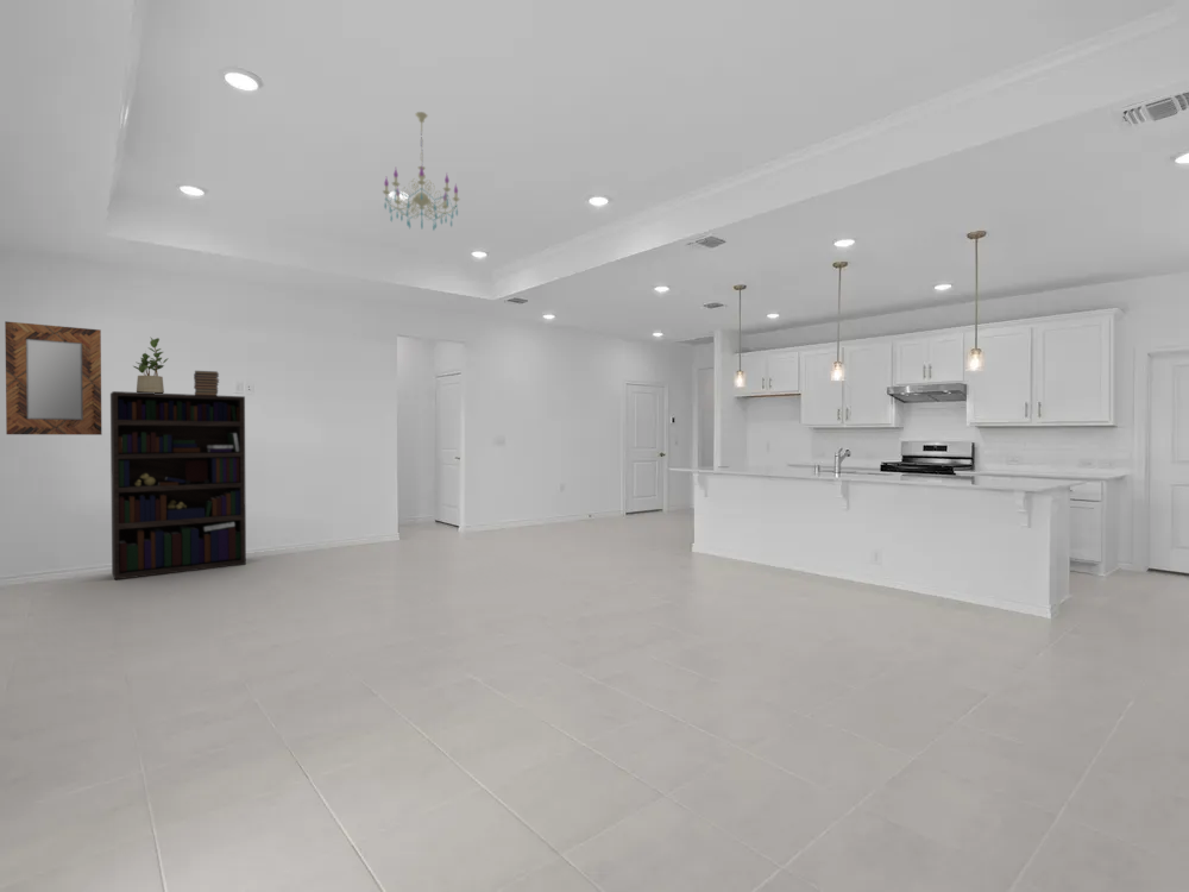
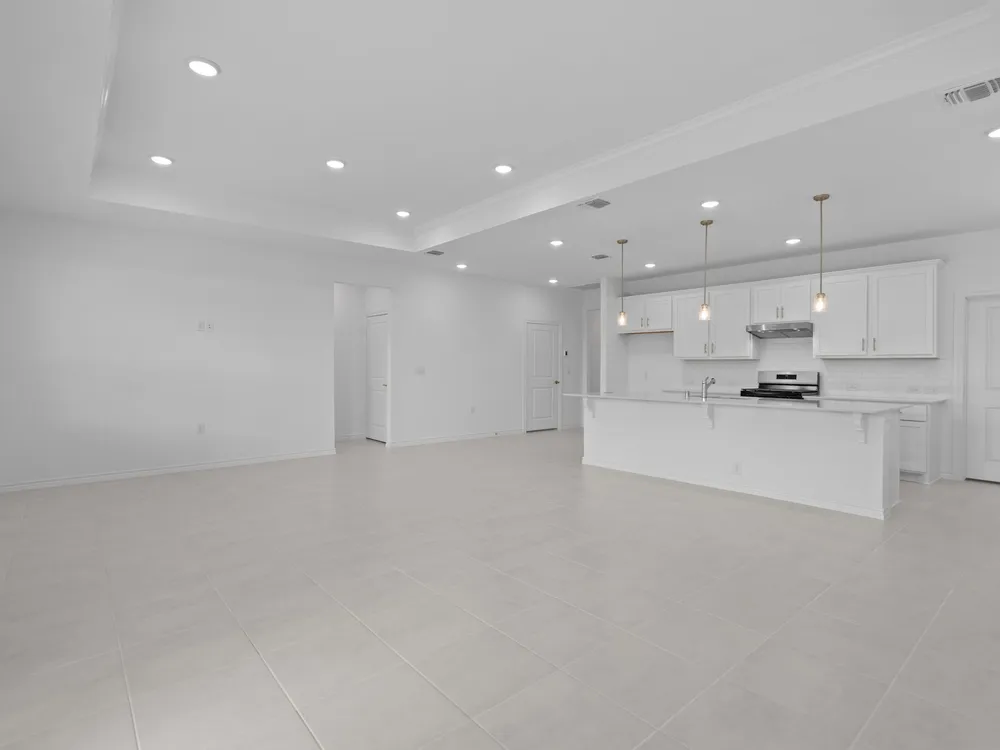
- potted plant [133,335,169,394]
- bookcase [109,390,247,580]
- book stack [193,370,220,396]
- chandelier [382,111,461,232]
- home mirror [4,320,102,436]
